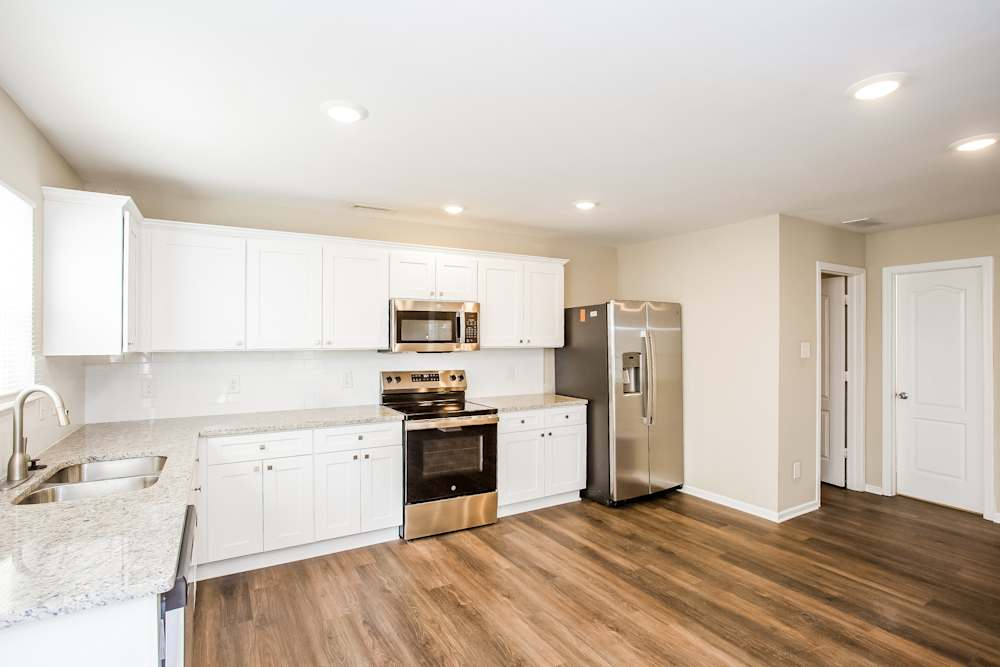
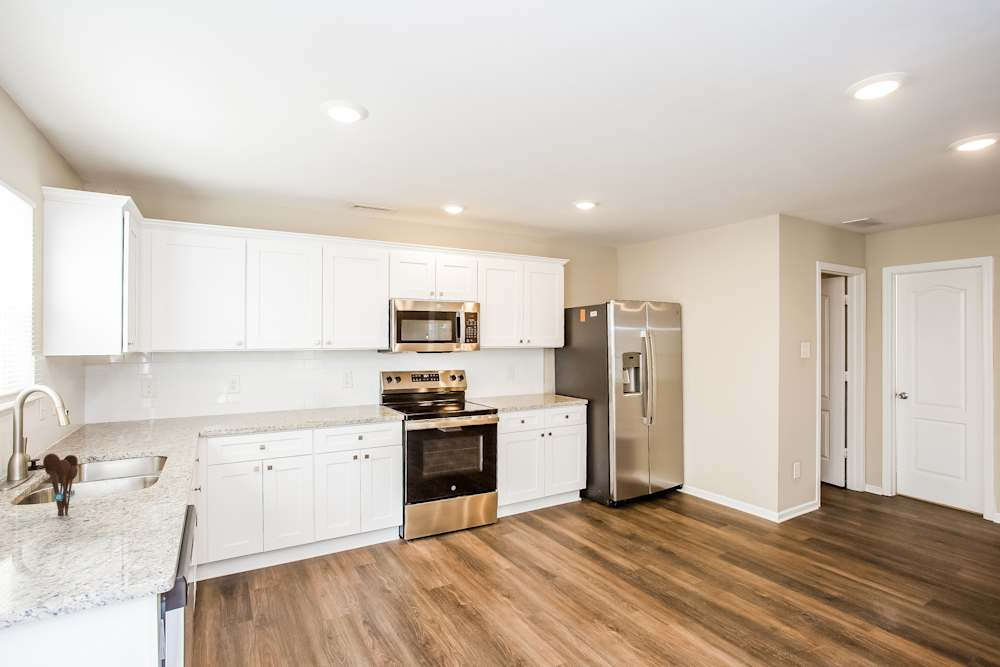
+ utensil holder [42,453,79,518]
